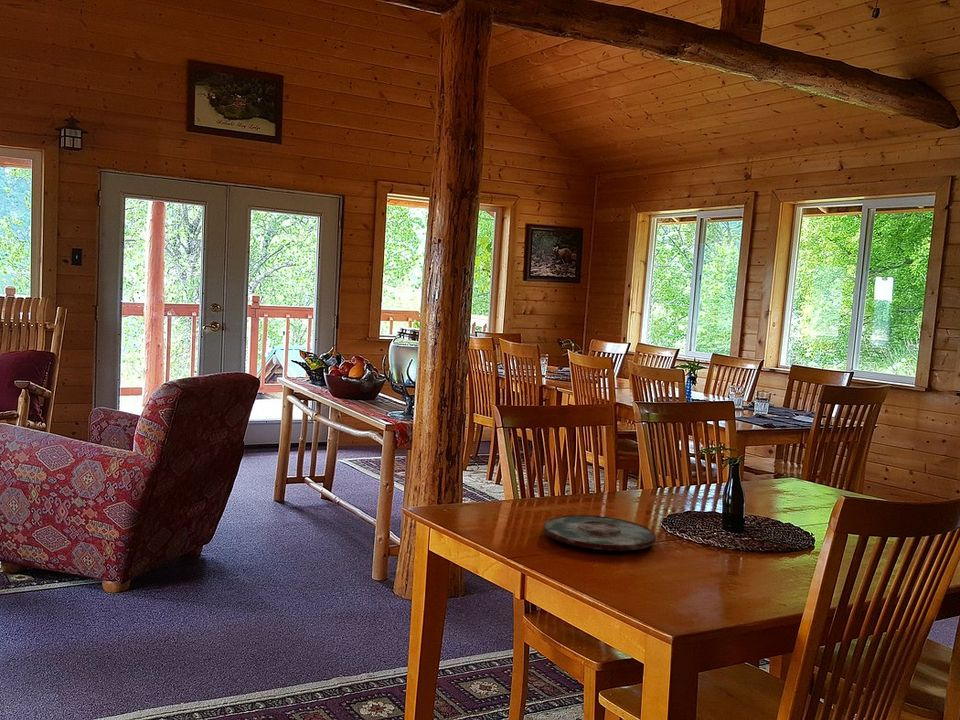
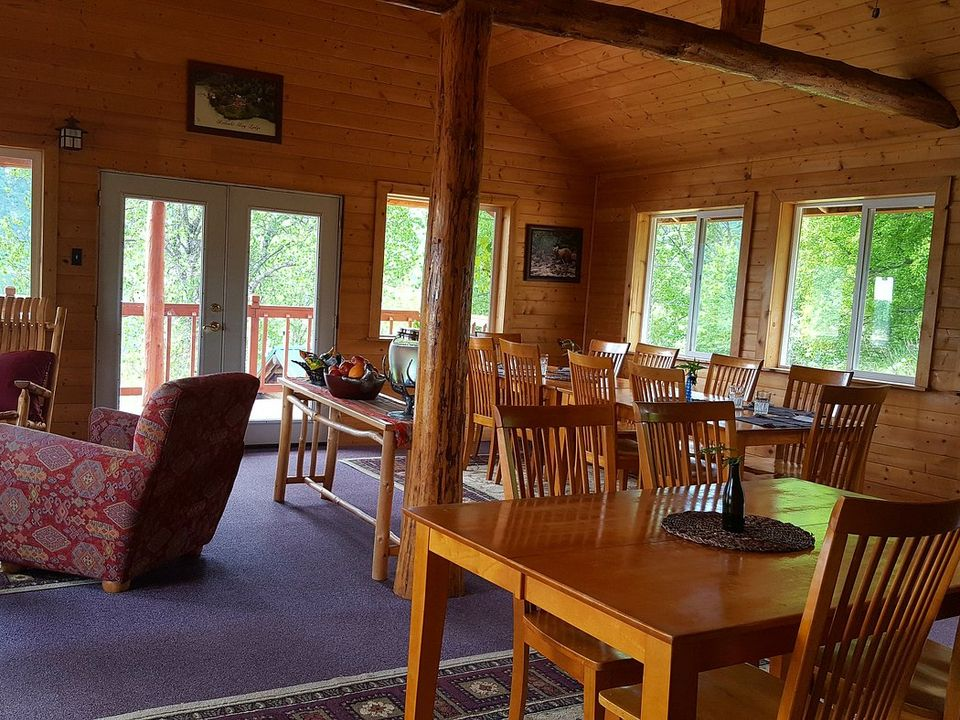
- plate [542,514,657,552]
